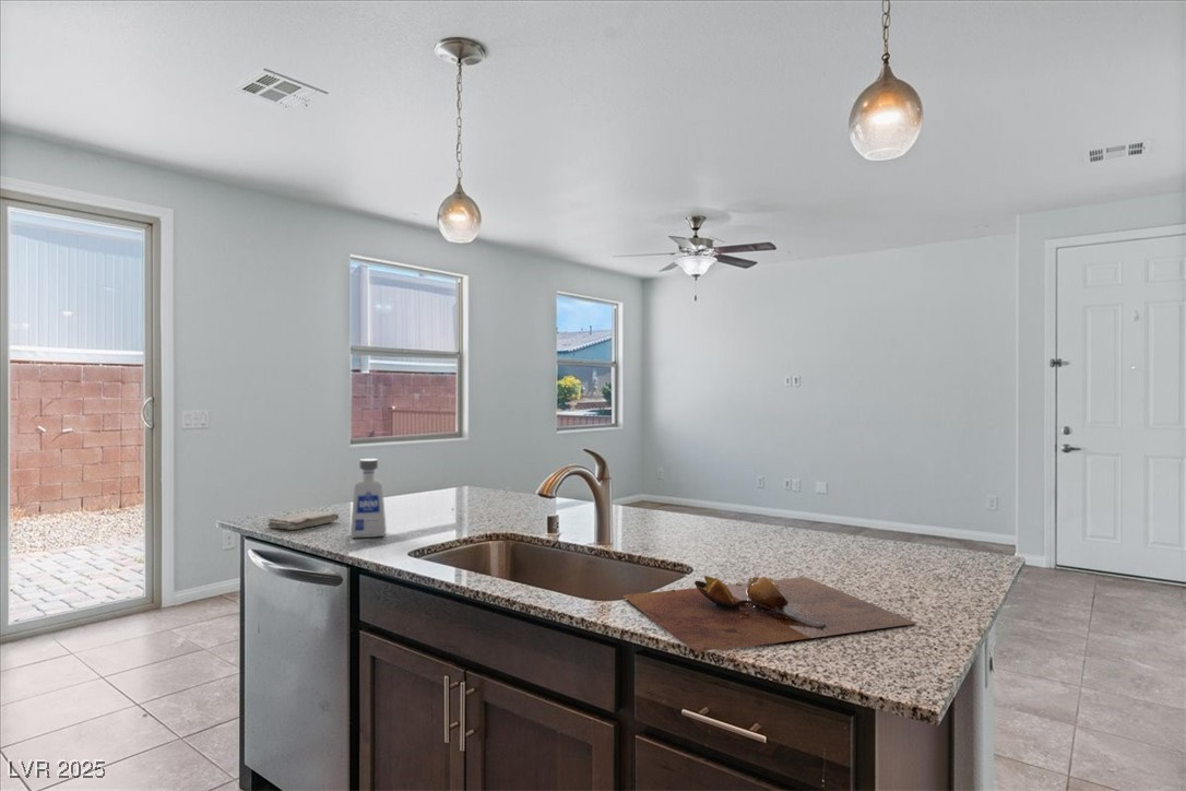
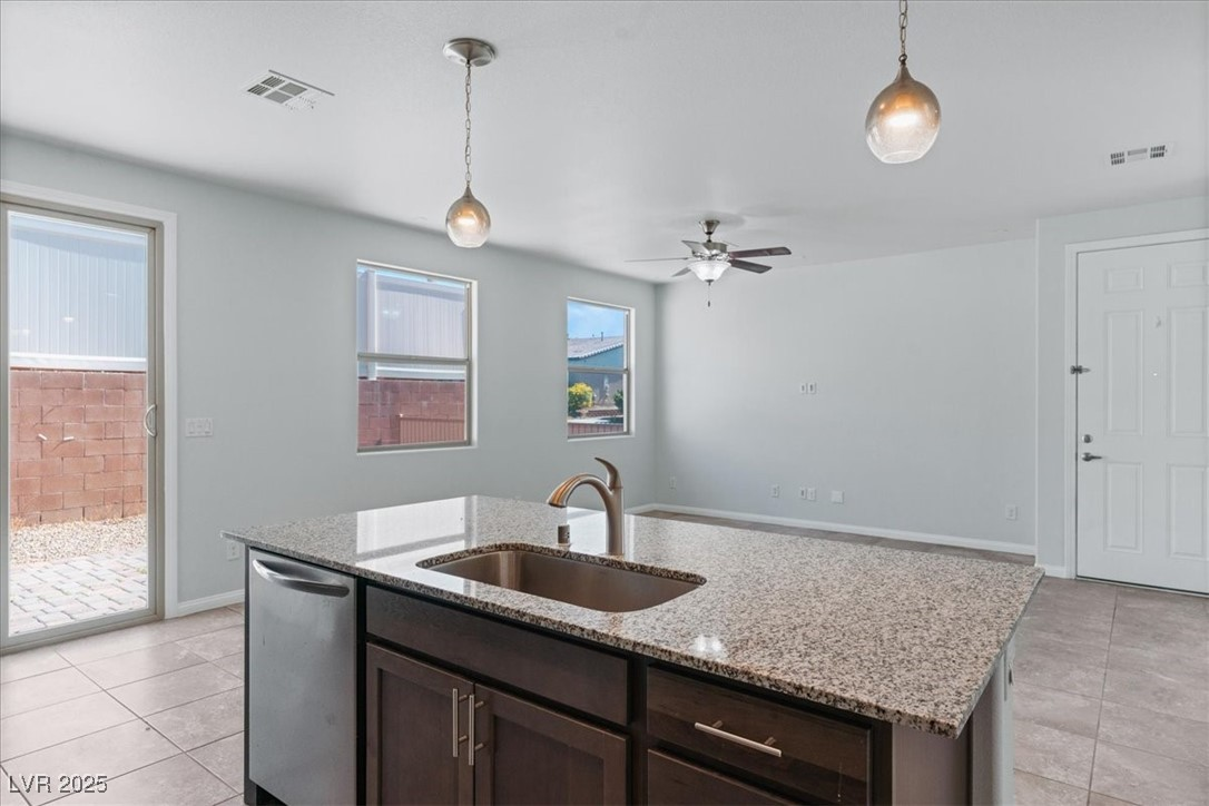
- washcloth [266,510,340,531]
- cutting board [621,575,917,652]
- soap dispenser [349,458,388,540]
